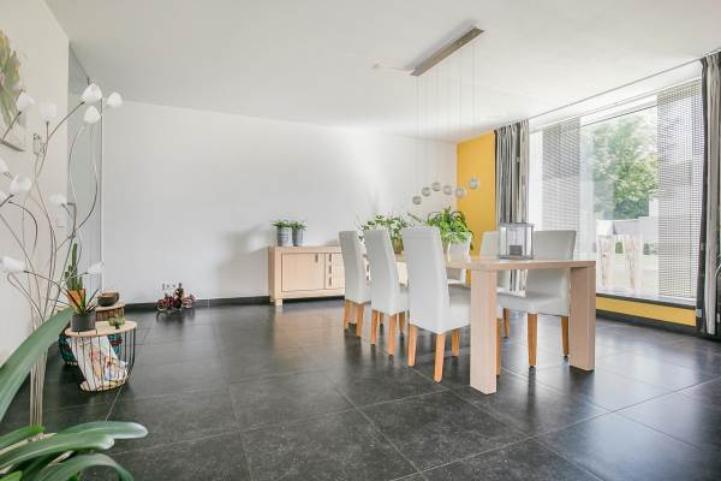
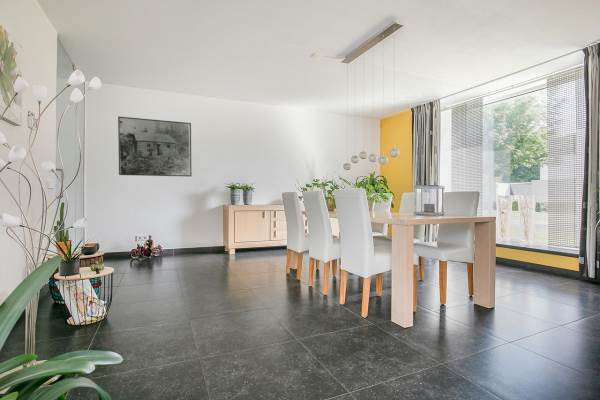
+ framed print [117,116,192,177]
